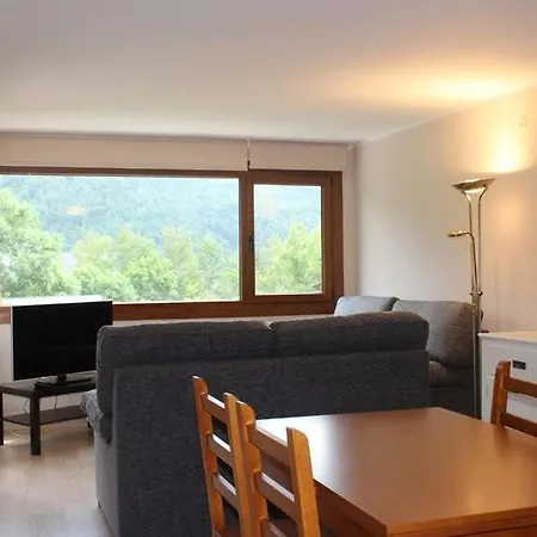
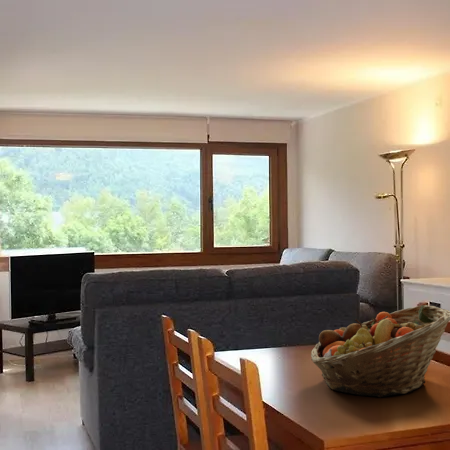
+ fruit basket [310,304,450,398]
